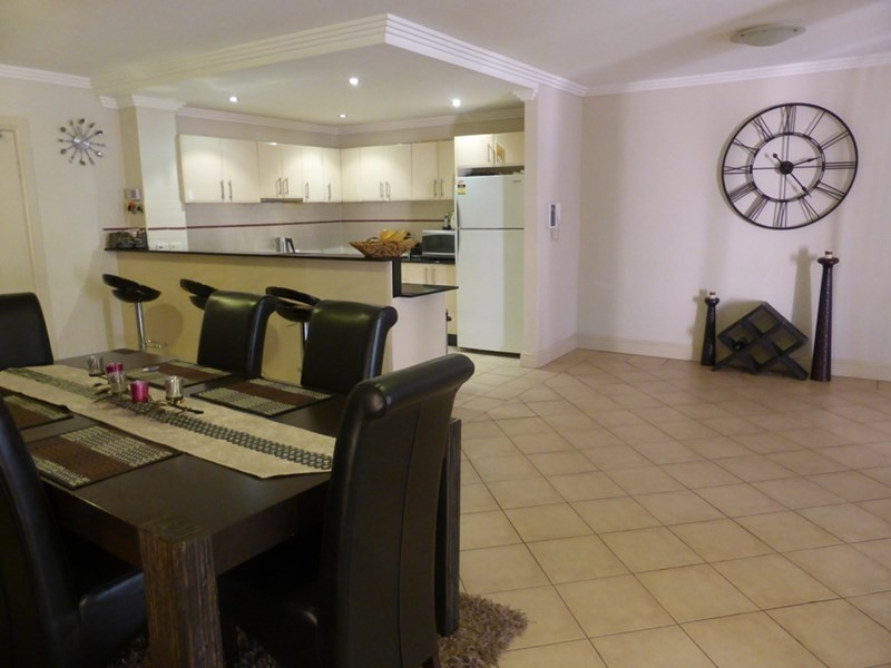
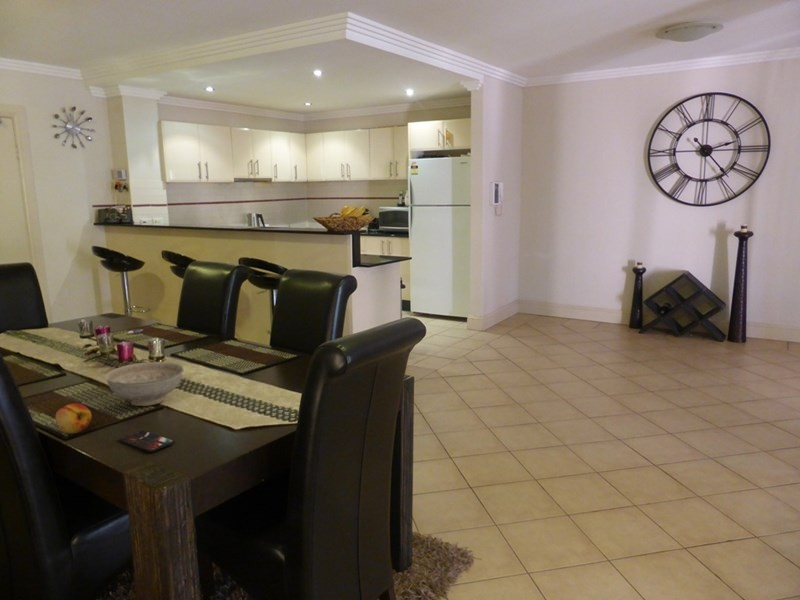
+ fruit [55,402,93,435]
+ decorative bowl [104,361,184,407]
+ smartphone [118,429,175,453]
